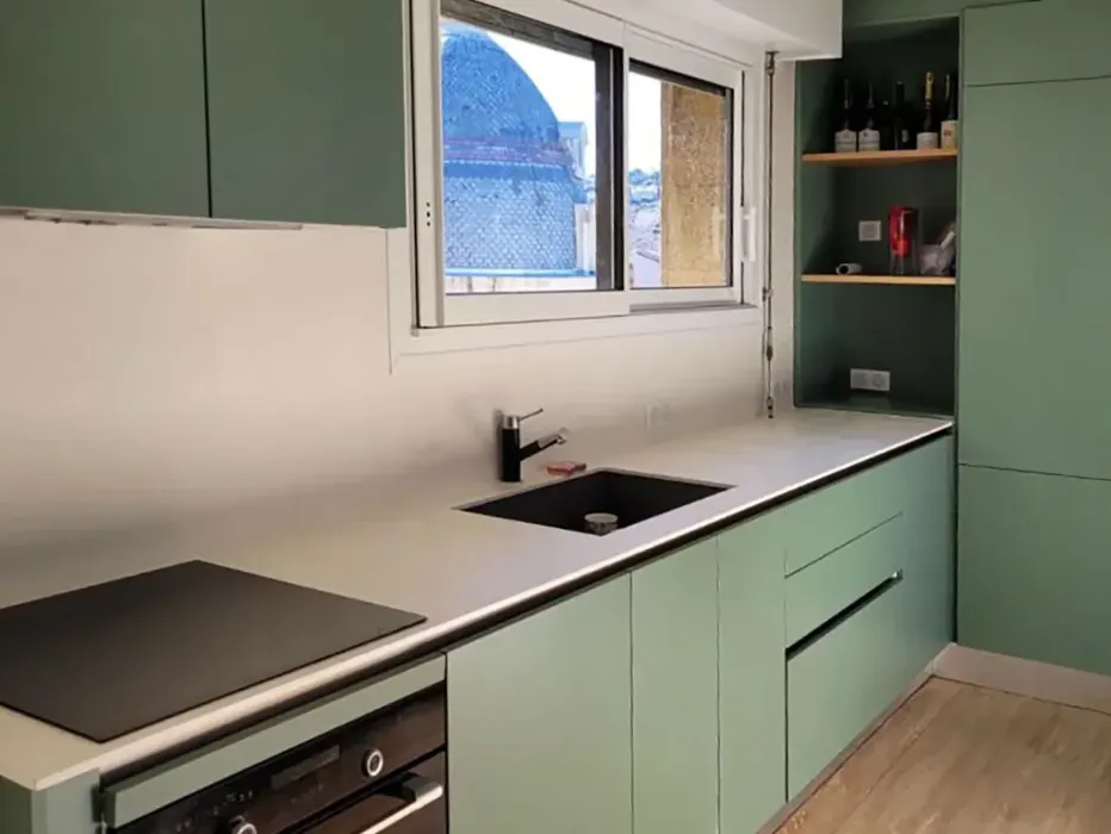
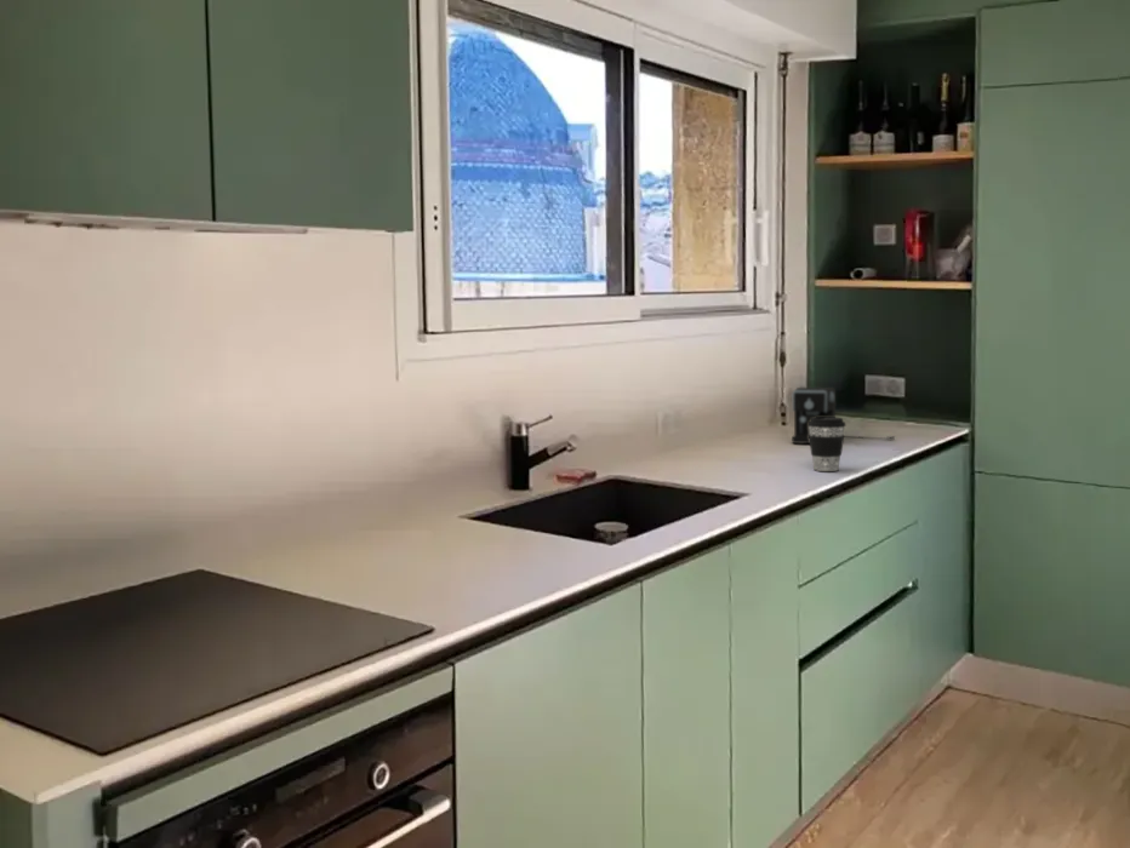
+ coffee maker [791,386,896,445]
+ coffee cup [809,417,846,472]
